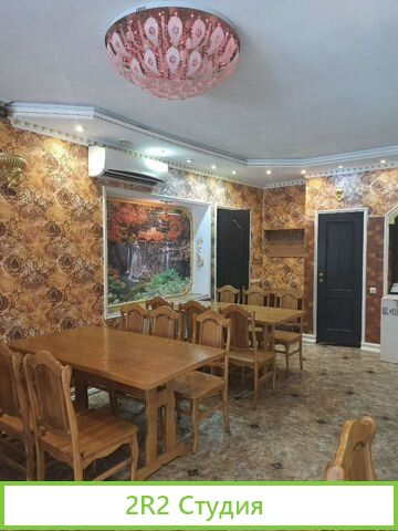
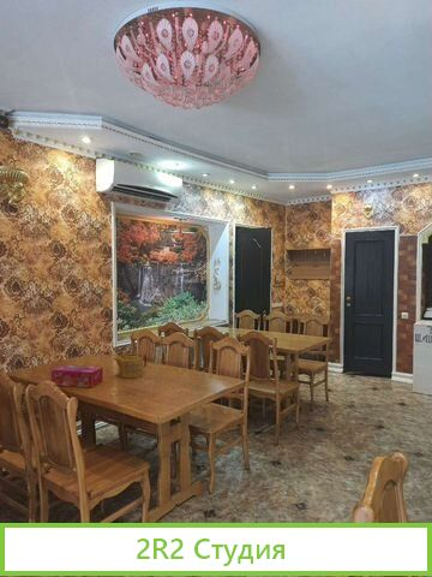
+ tissue box [50,364,104,388]
+ teapot [113,352,148,379]
